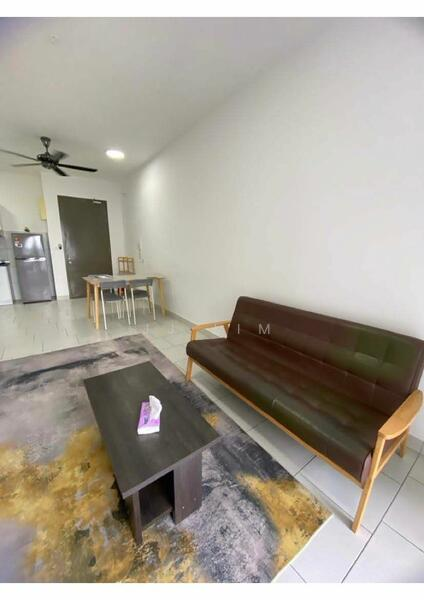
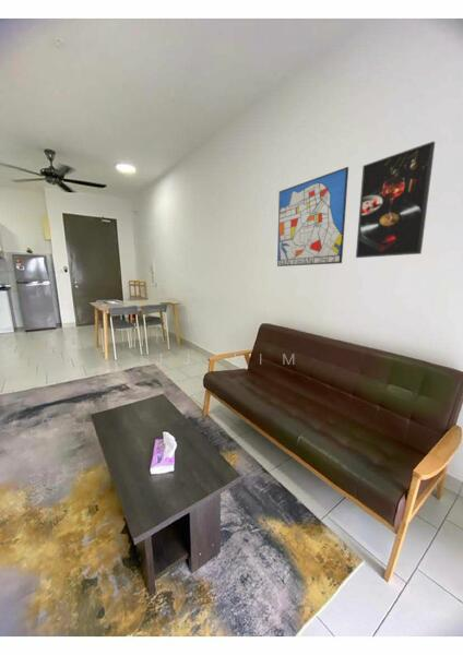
+ wall art [276,166,349,267]
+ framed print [355,141,436,259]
